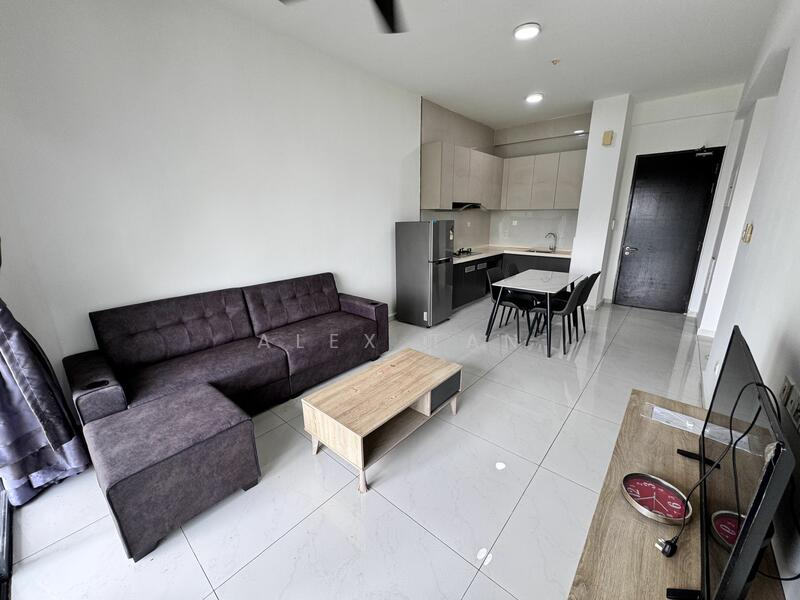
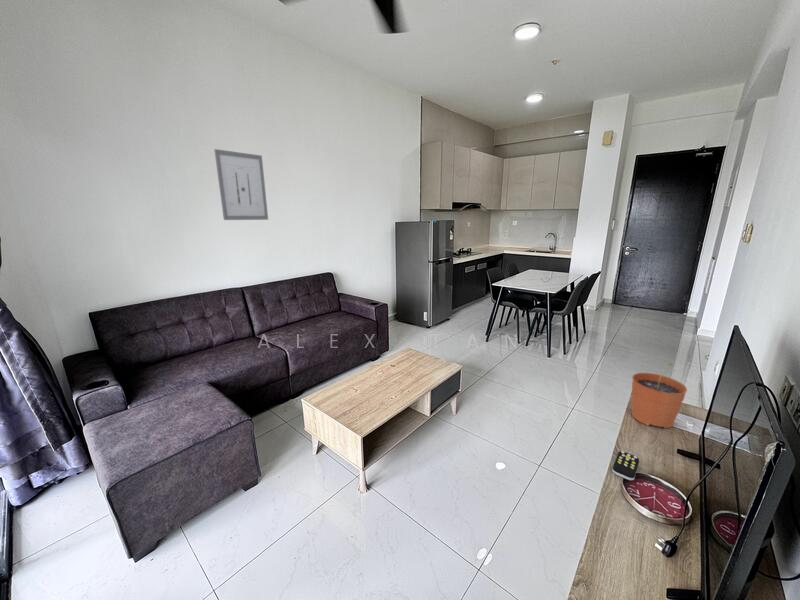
+ remote control [611,450,640,481]
+ plant pot [630,361,688,430]
+ wall art [213,148,269,221]
